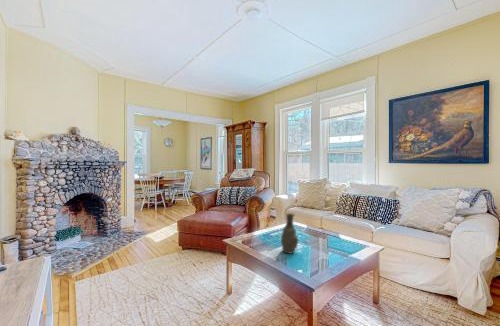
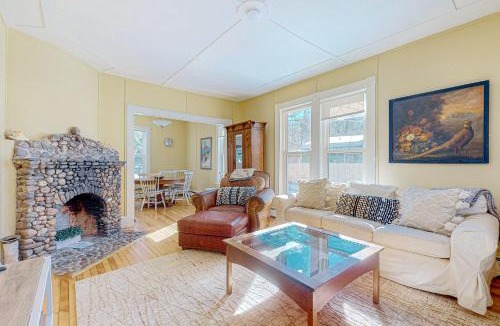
- vase [280,212,299,255]
